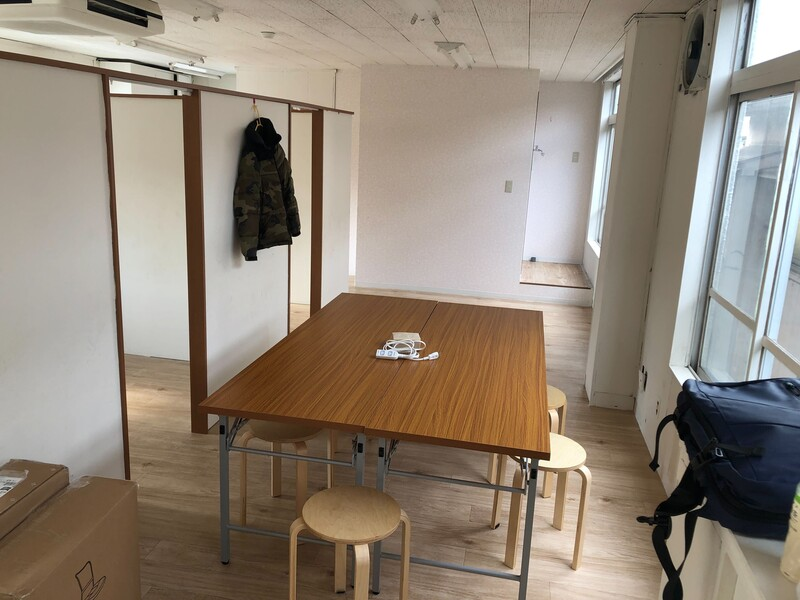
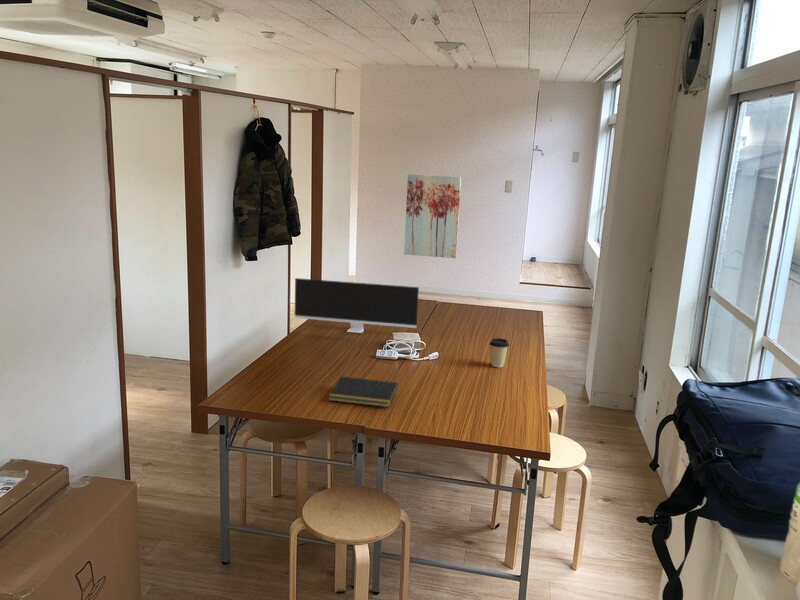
+ coffee cup [488,337,510,368]
+ monitor [294,277,420,334]
+ notepad [327,376,399,408]
+ wall art [403,173,462,259]
